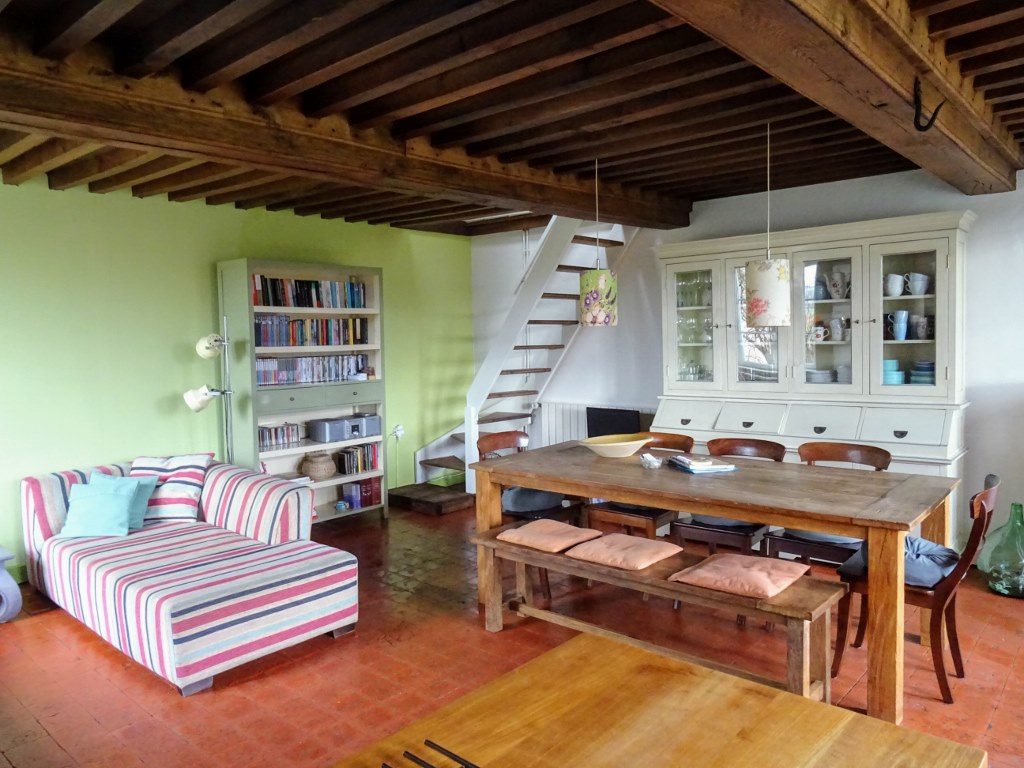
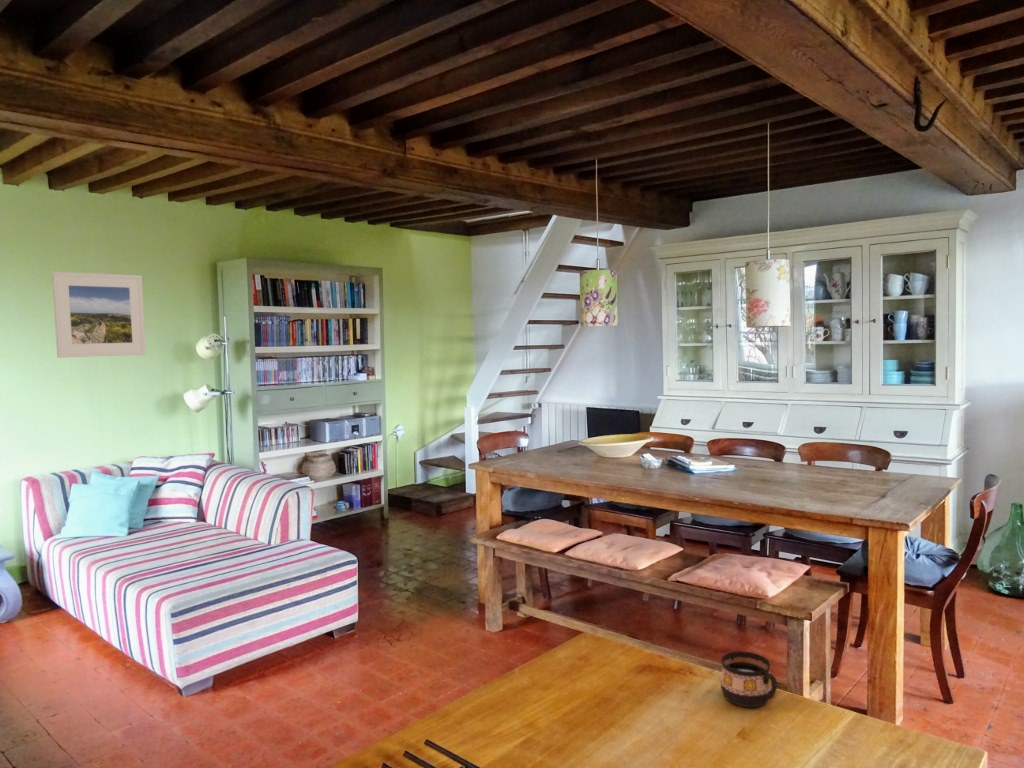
+ cup [720,650,778,708]
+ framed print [51,270,147,359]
